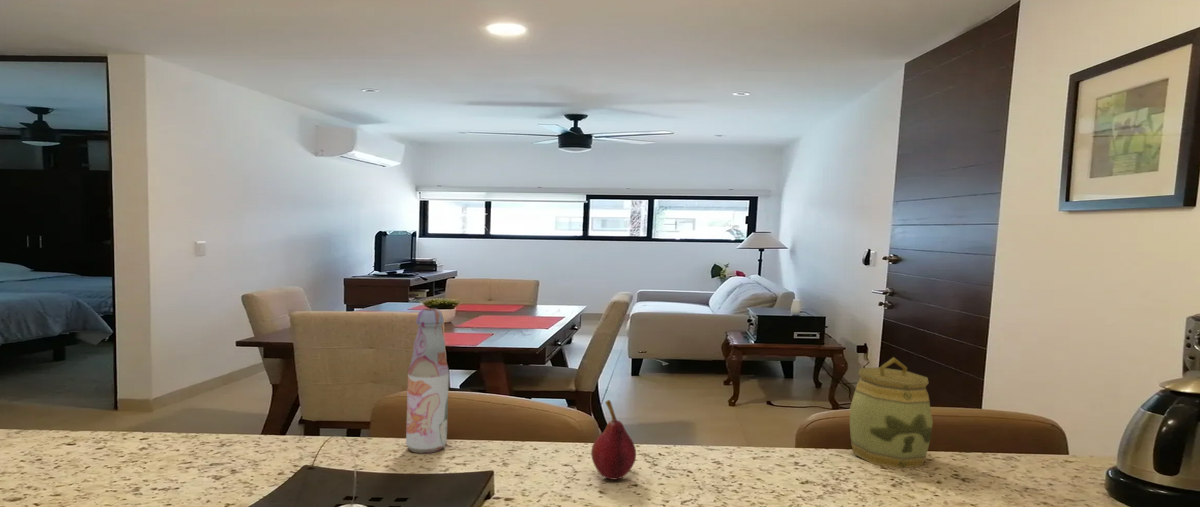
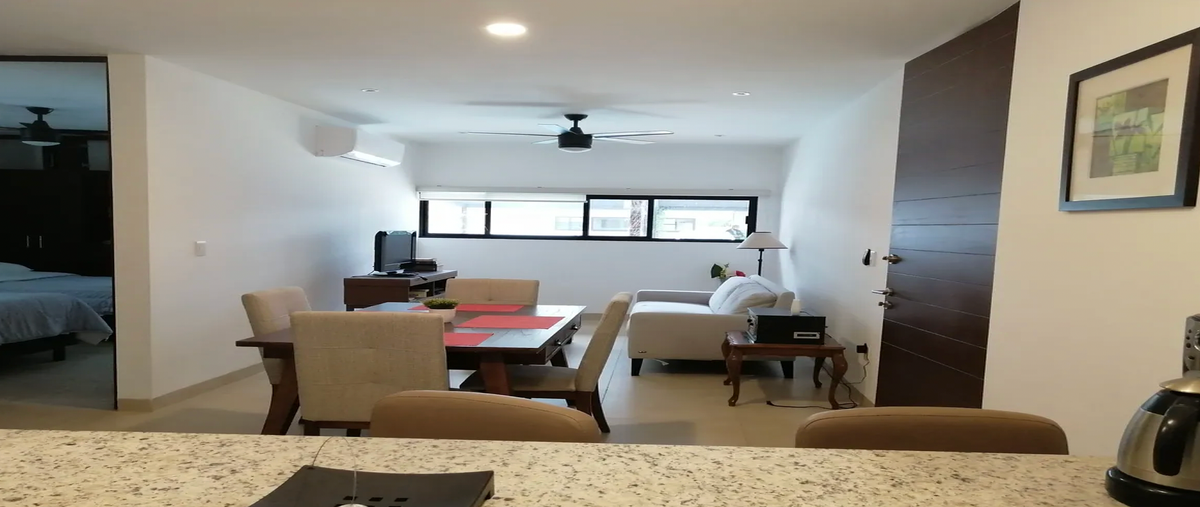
- bottle [405,307,450,454]
- jar [849,356,934,469]
- fruit [590,399,637,481]
